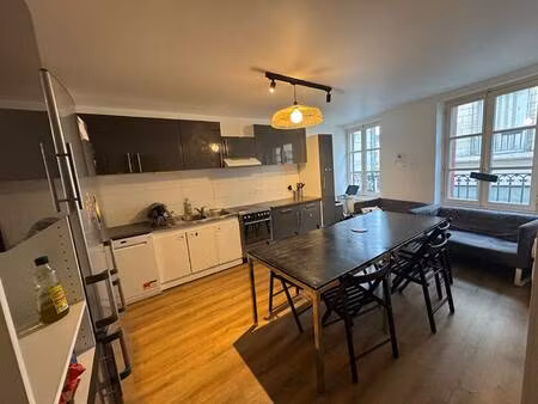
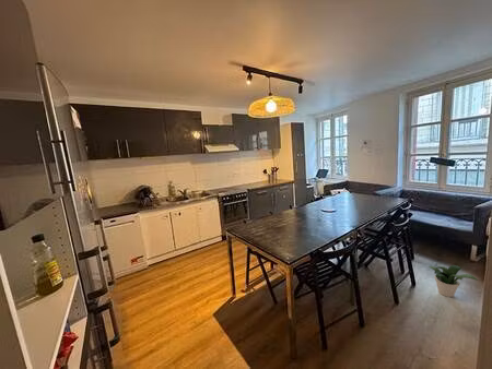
+ potted plant [427,264,479,298]
